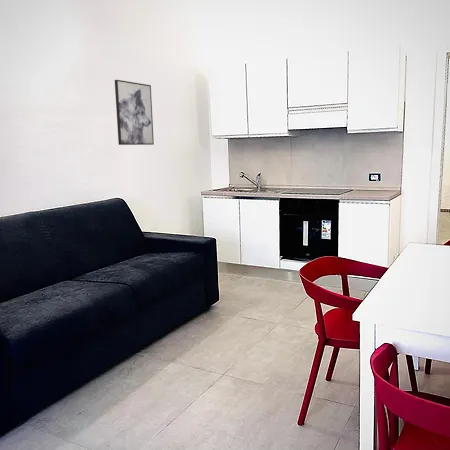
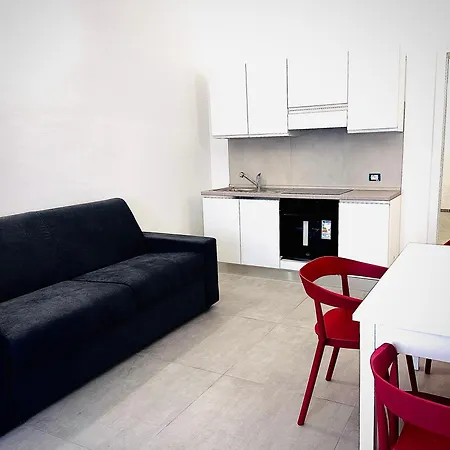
- wall art [114,79,155,146]
